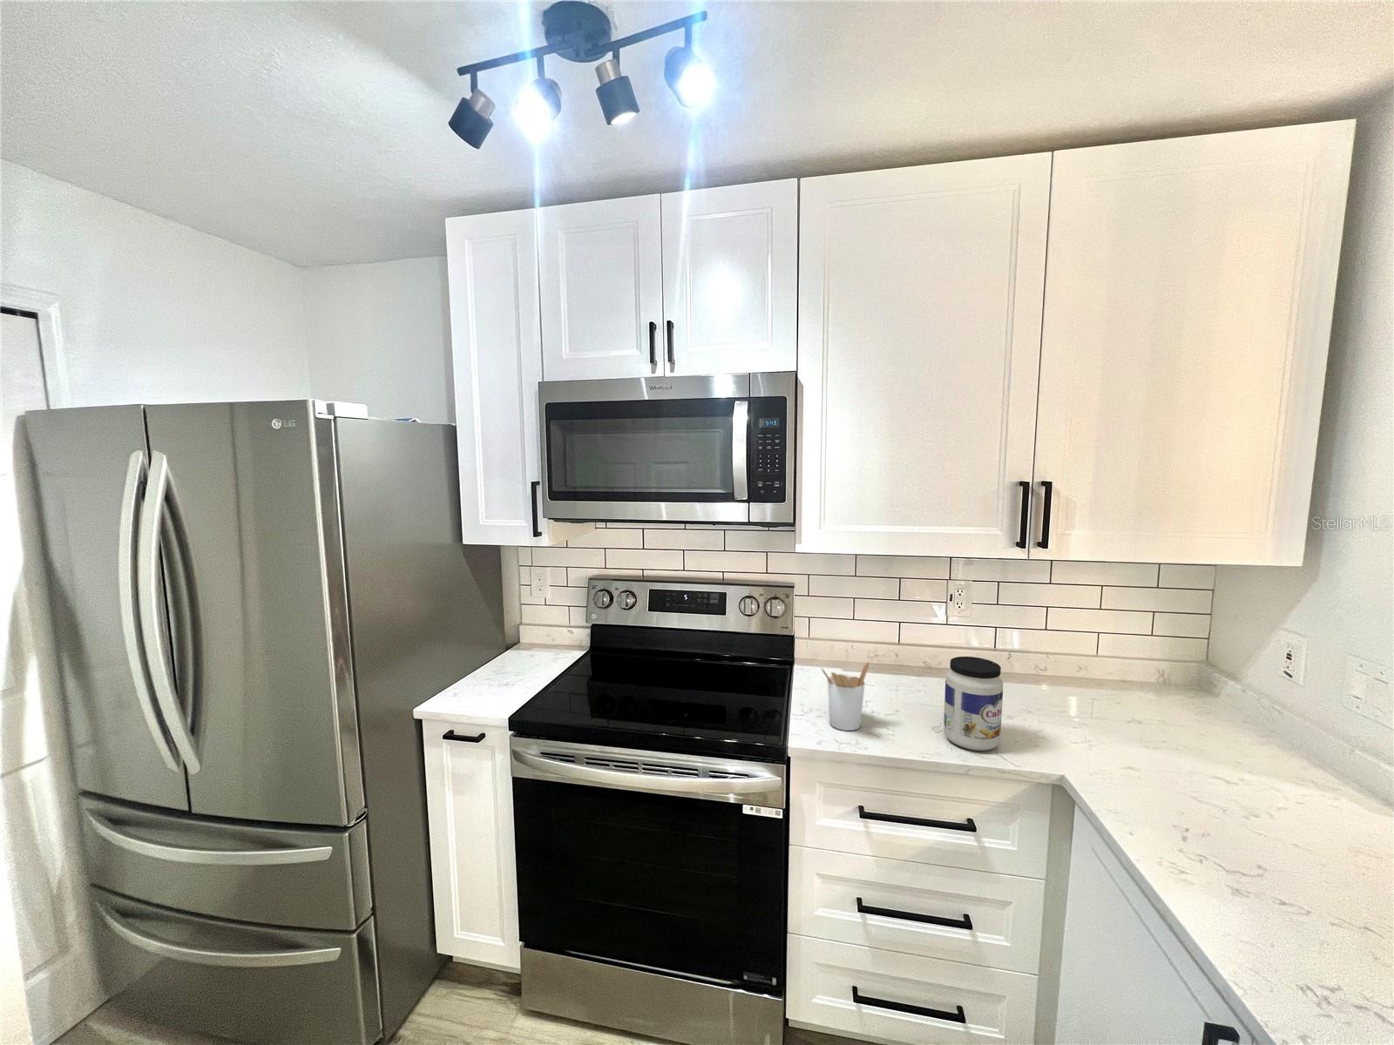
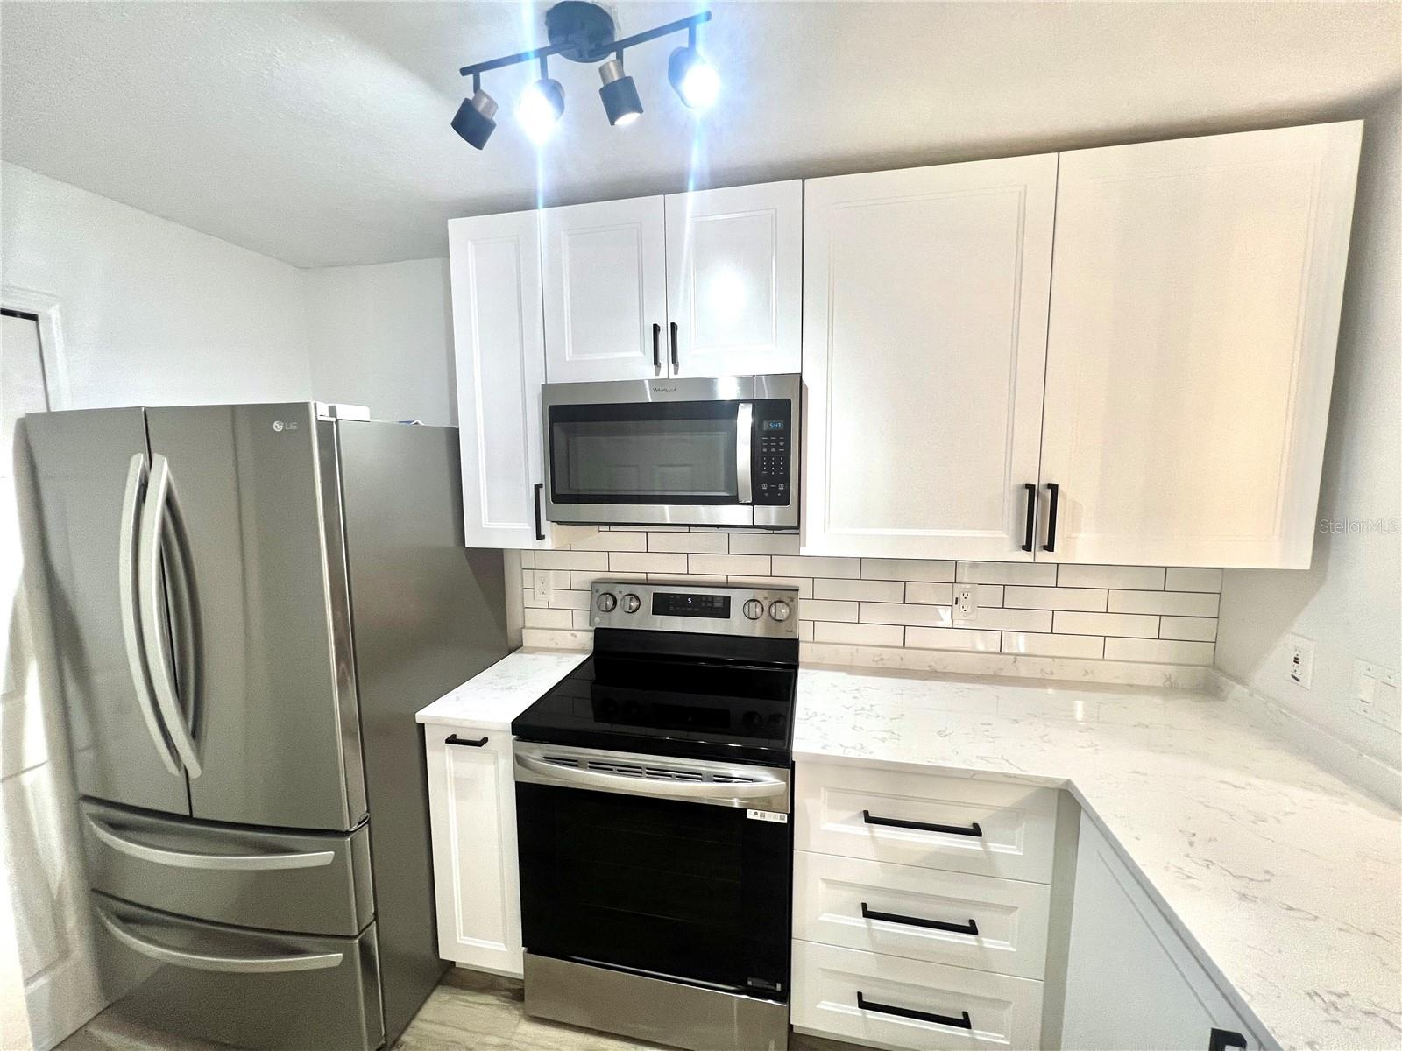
- jar [943,655,1003,752]
- utensil holder [820,661,870,731]
